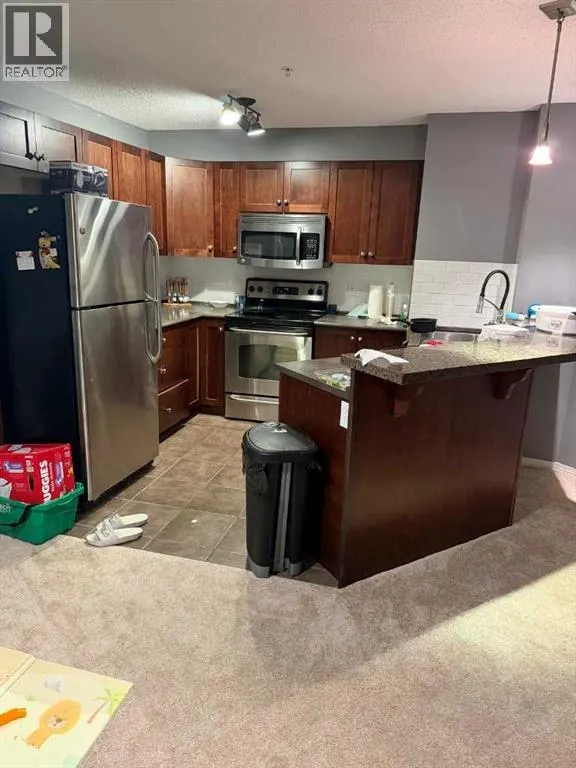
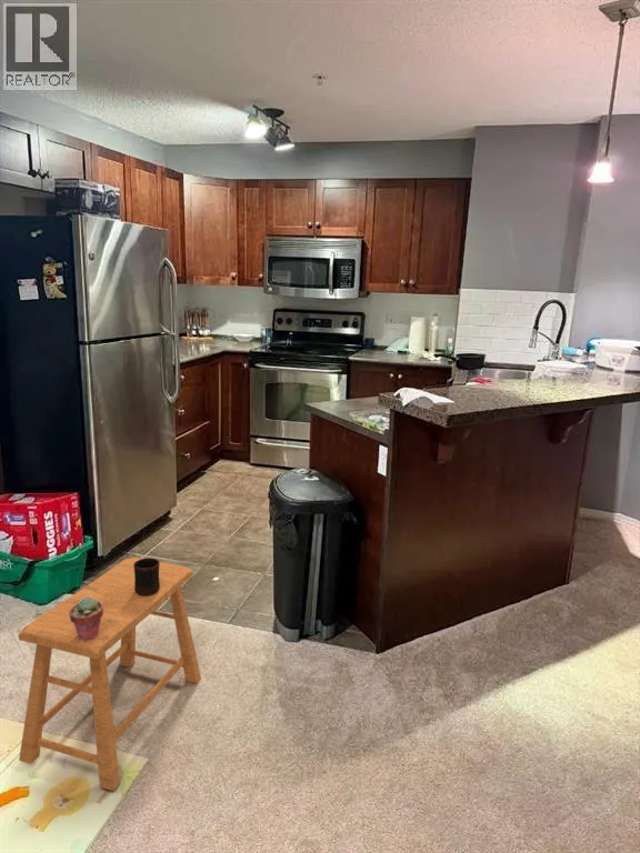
+ stool [18,556,202,792]
+ mug [133,558,161,595]
+ potted succulent [69,596,103,642]
